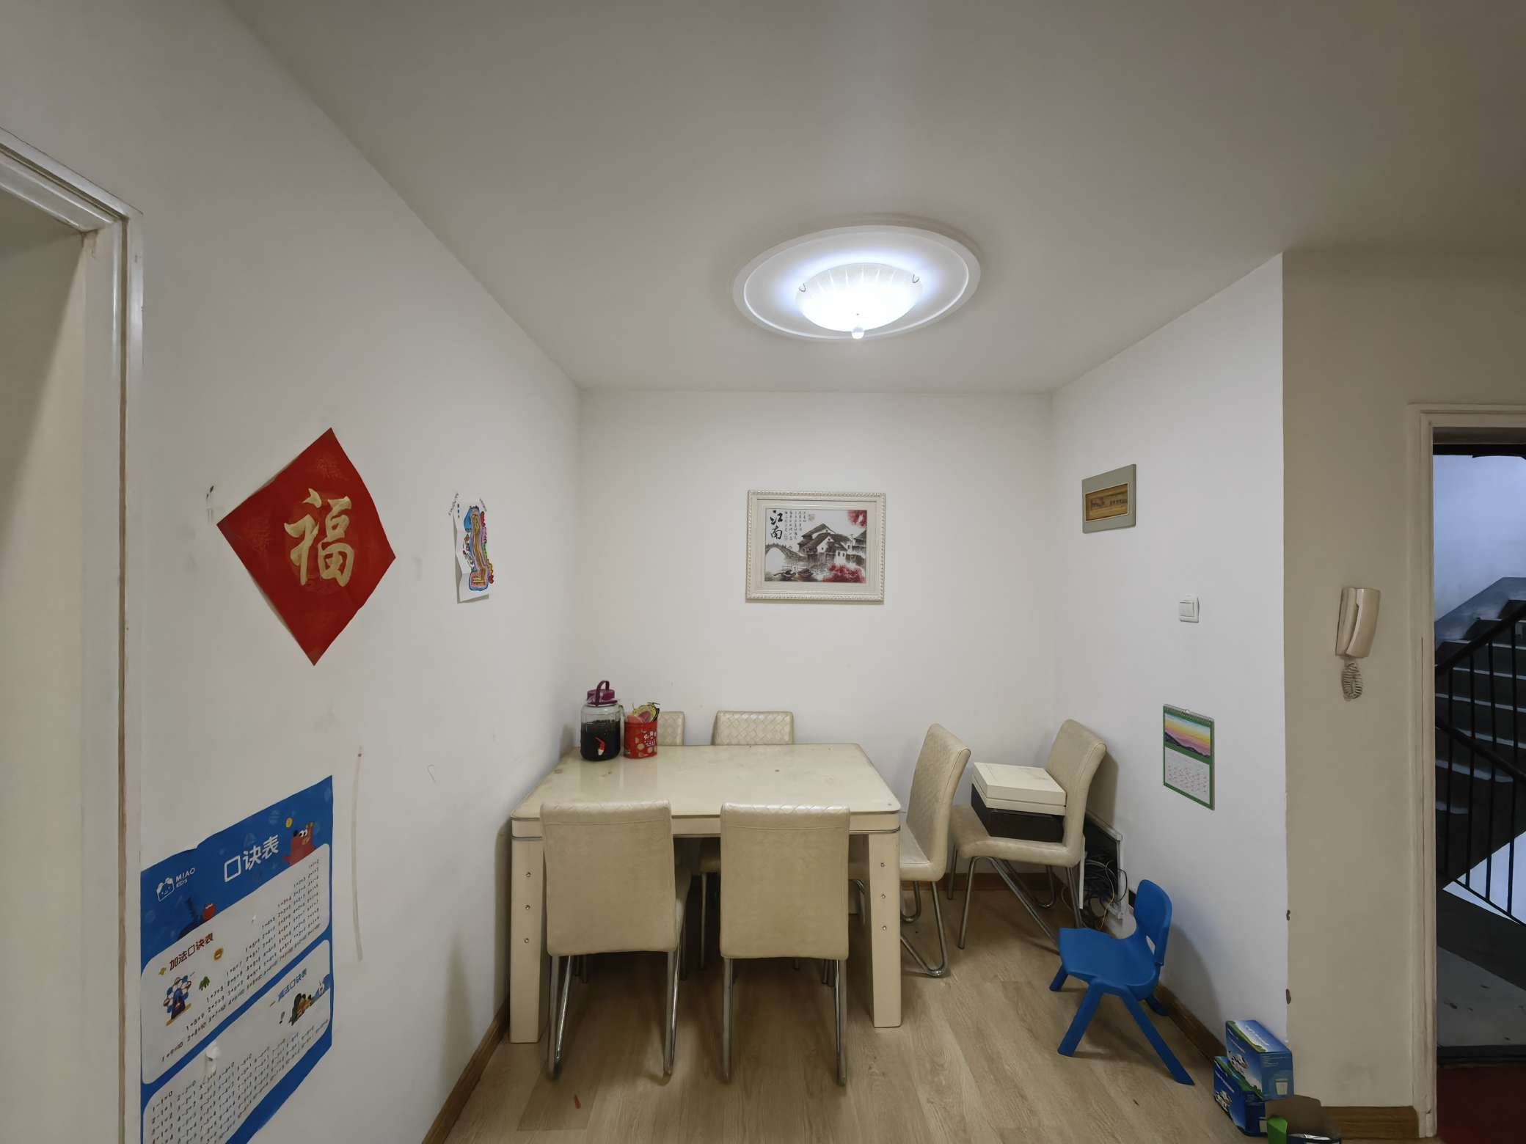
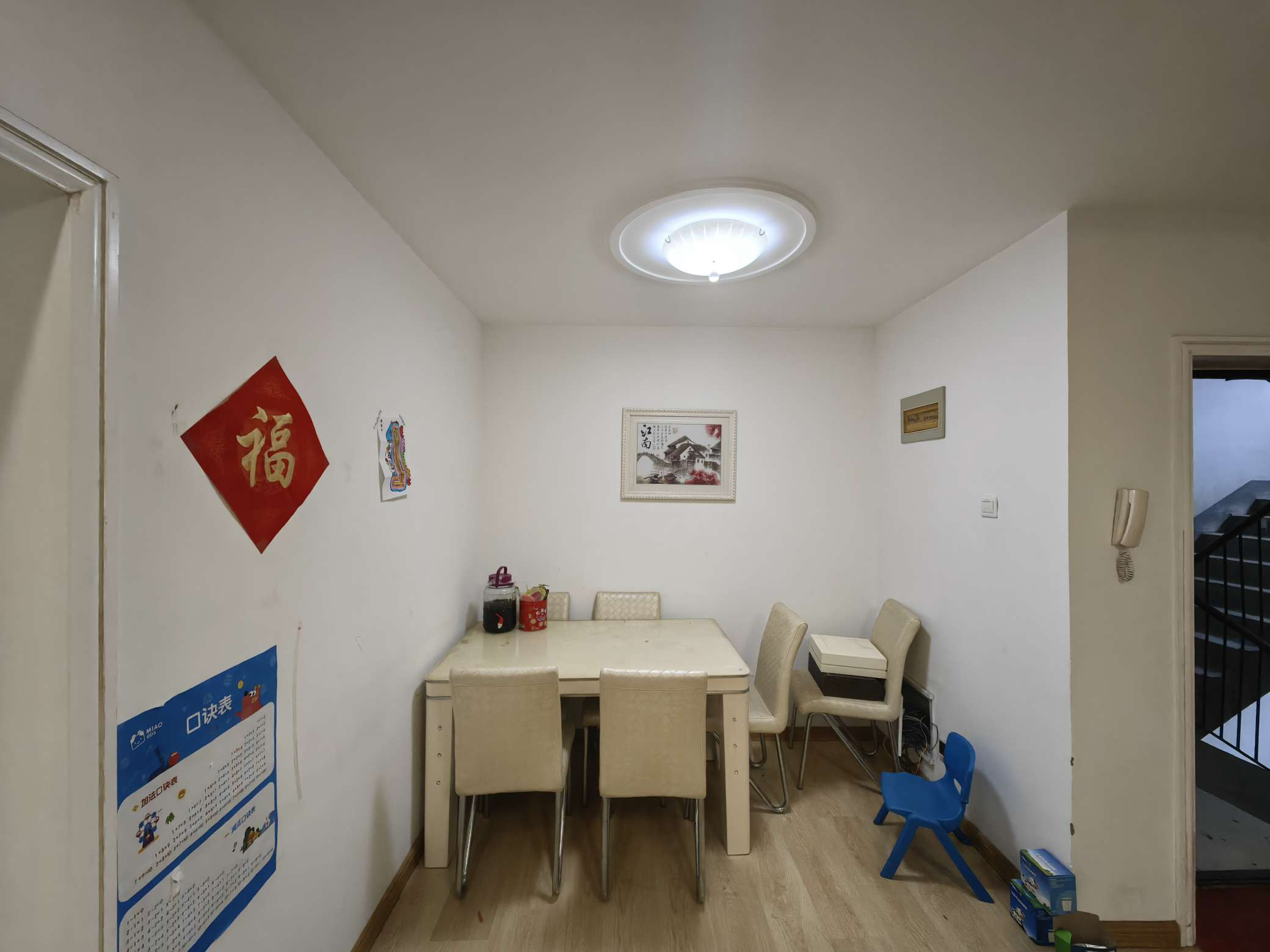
- calendar [1162,703,1216,811]
